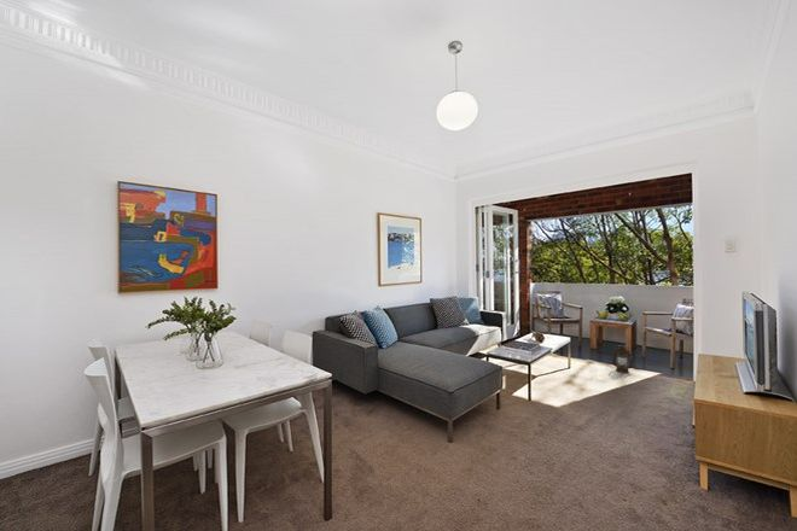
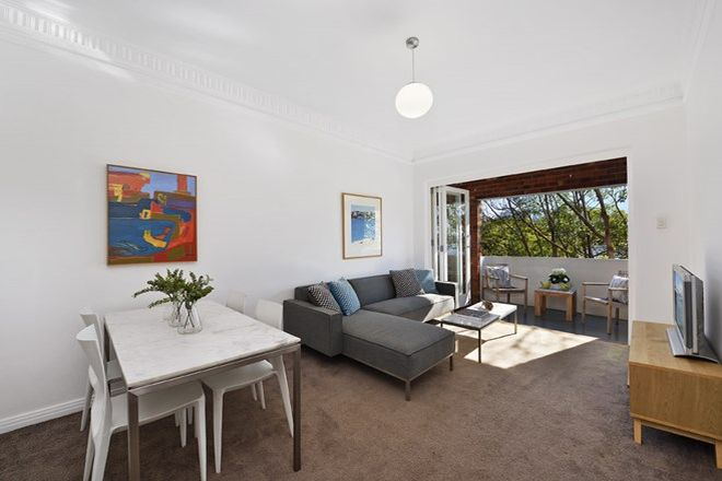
- lantern [611,344,634,374]
